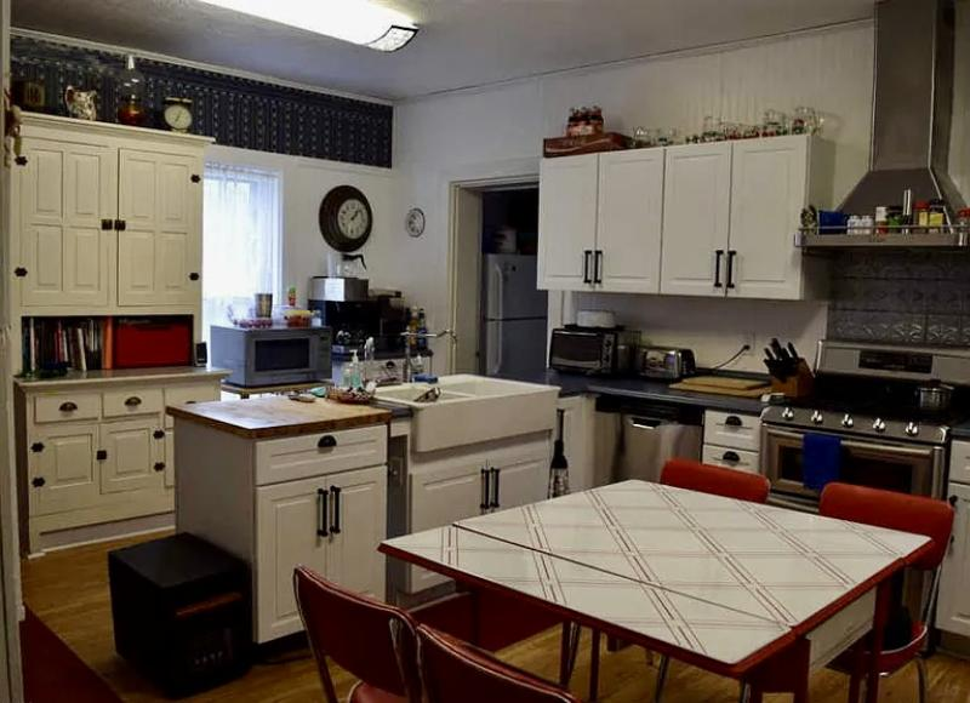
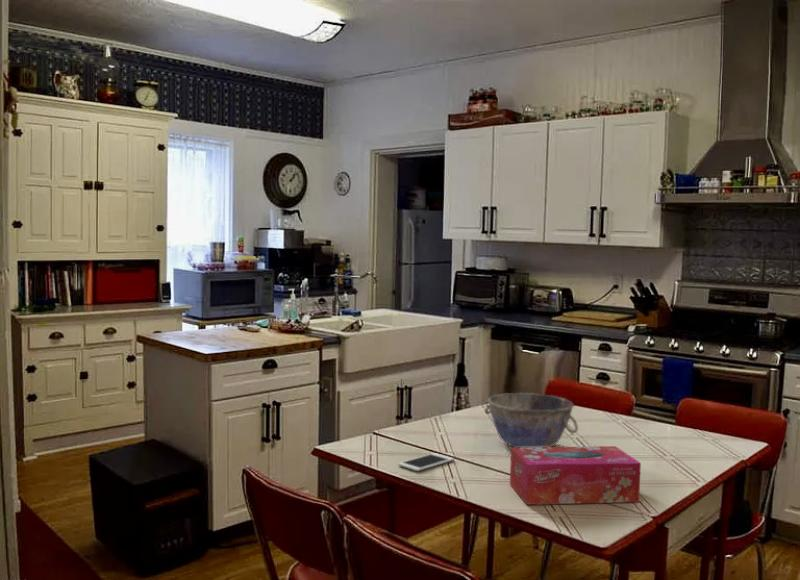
+ cell phone [397,452,455,472]
+ tissue box [509,445,642,506]
+ bowl [484,392,579,448]
